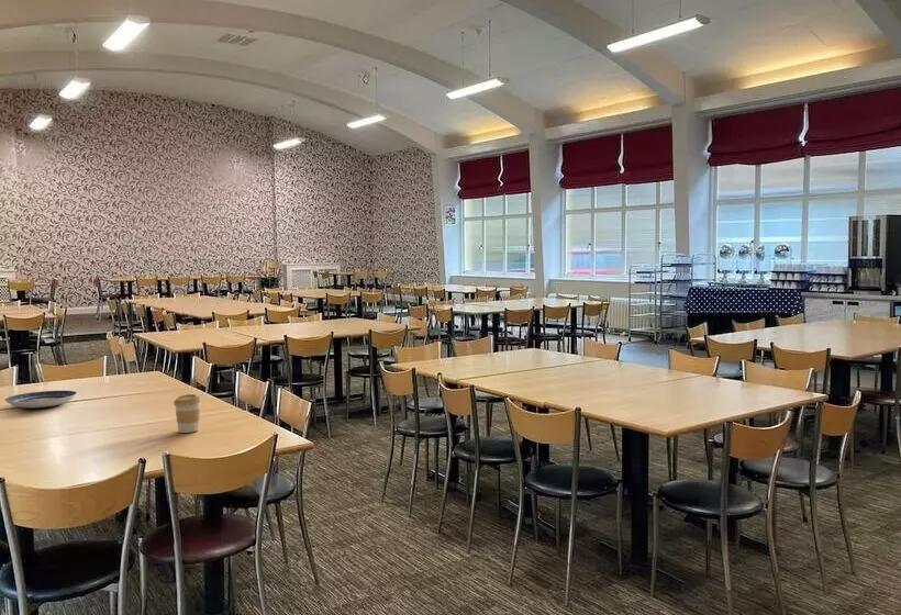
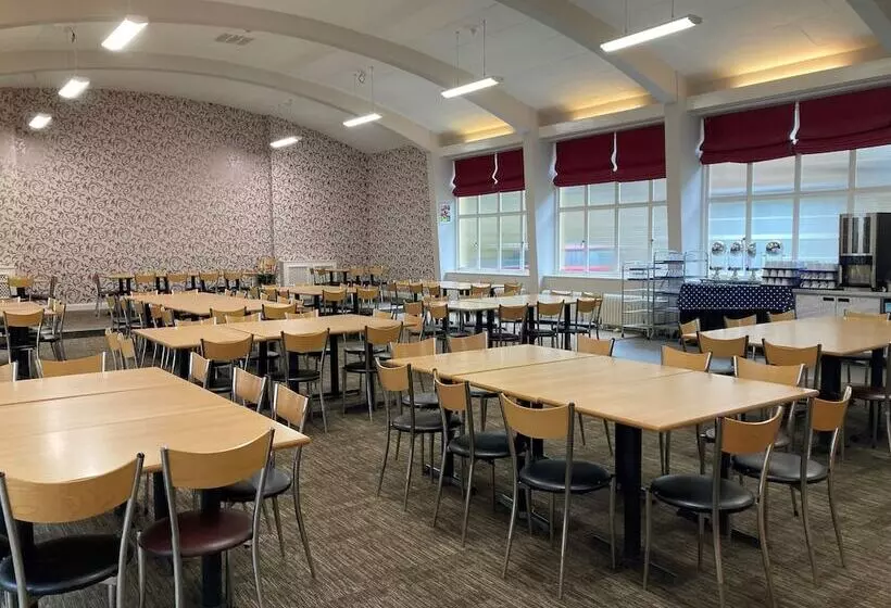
- plate [4,390,78,410]
- coffee cup [173,393,201,434]
